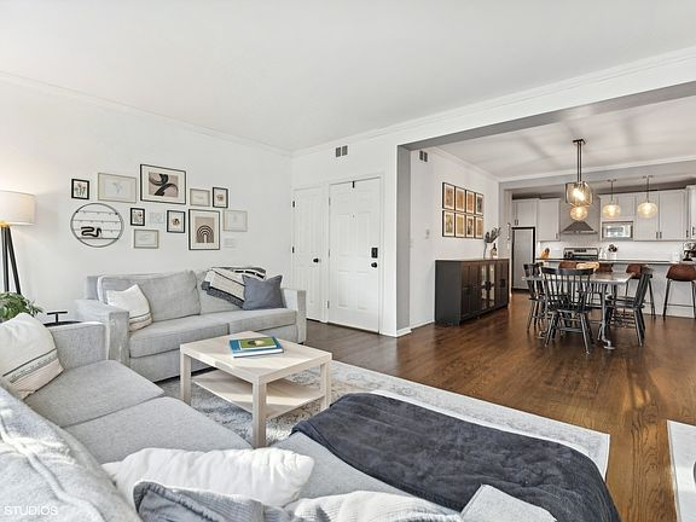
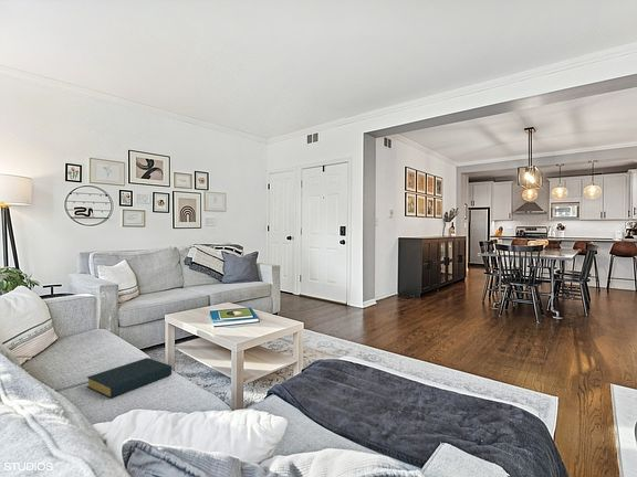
+ hardback book [86,357,173,399]
